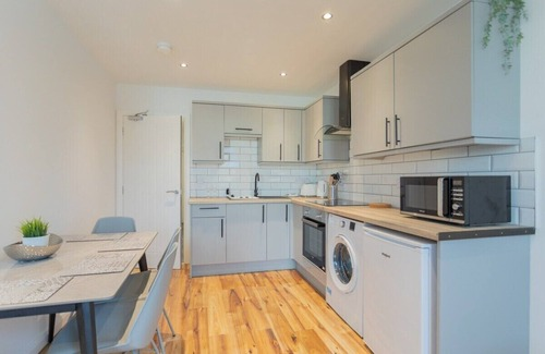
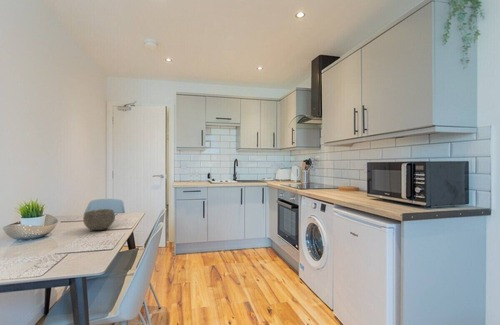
+ bowl [82,208,116,231]
